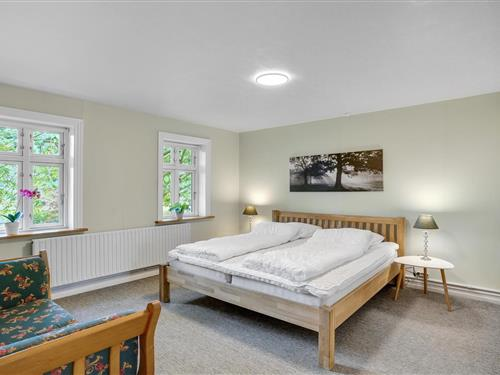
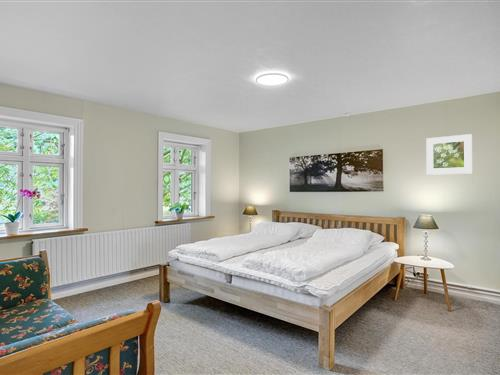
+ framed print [425,133,473,176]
